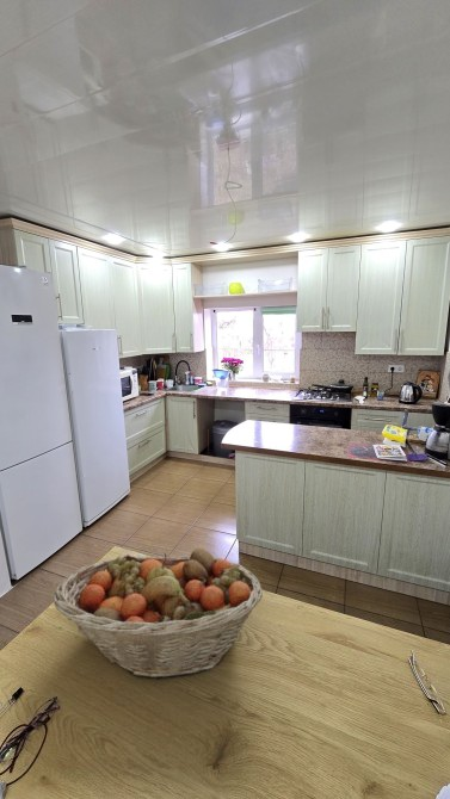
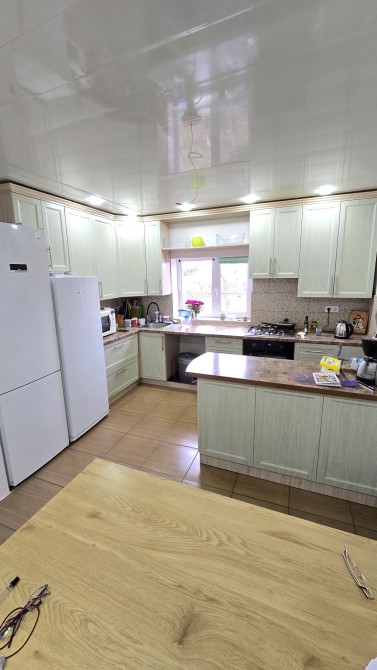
- fruit basket [53,547,264,680]
